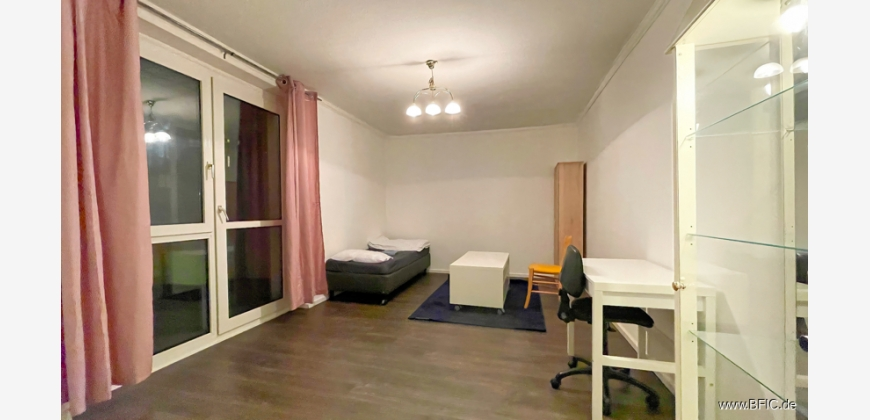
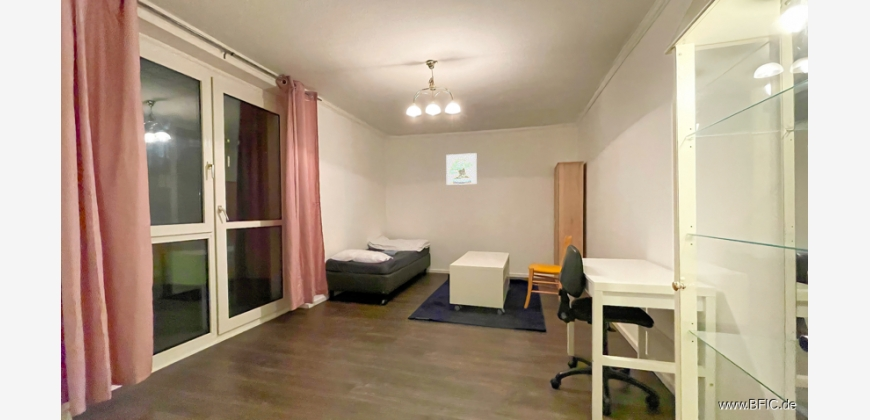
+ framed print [445,152,478,186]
